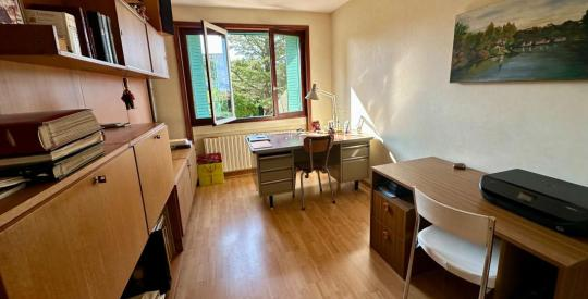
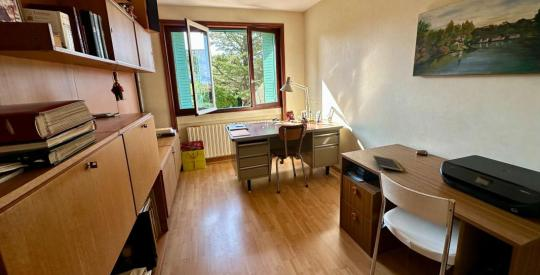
+ notepad [372,155,405,173]
